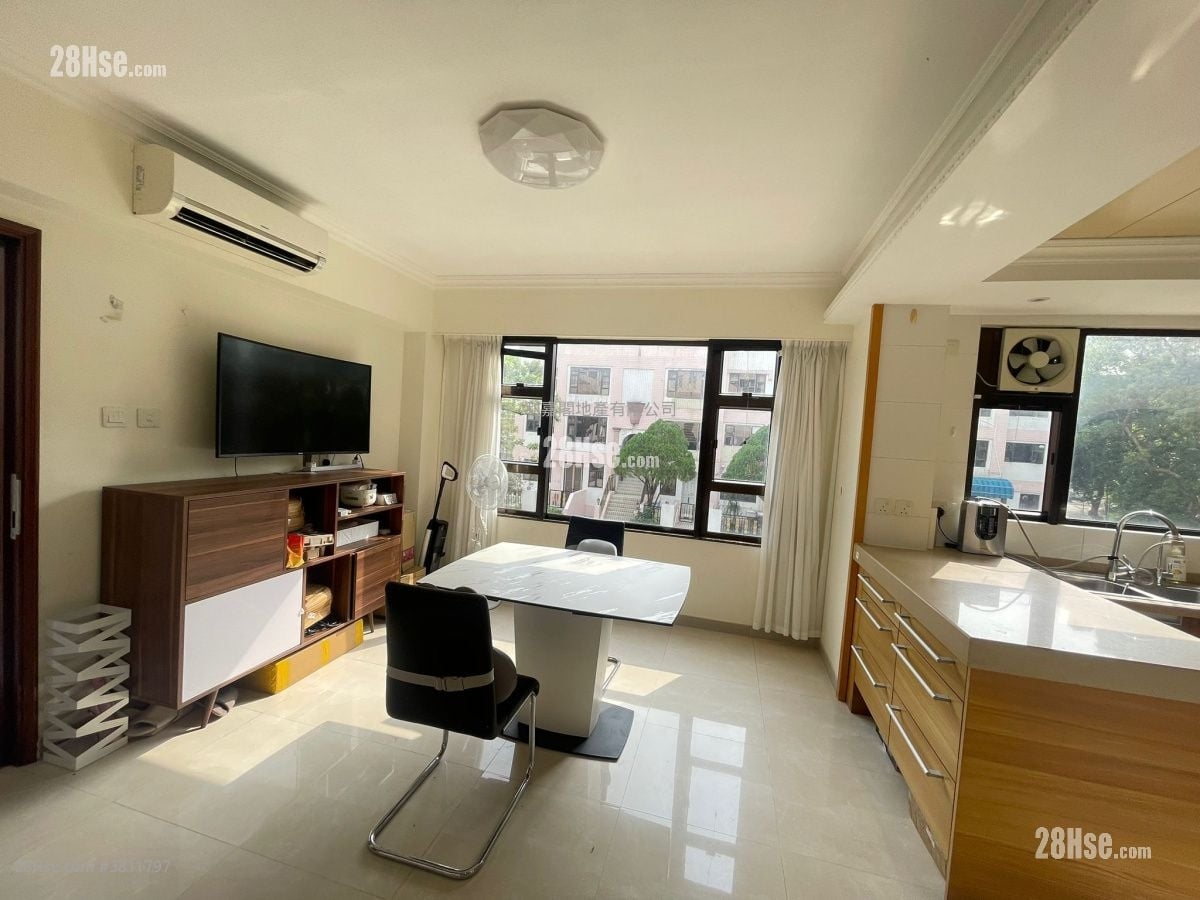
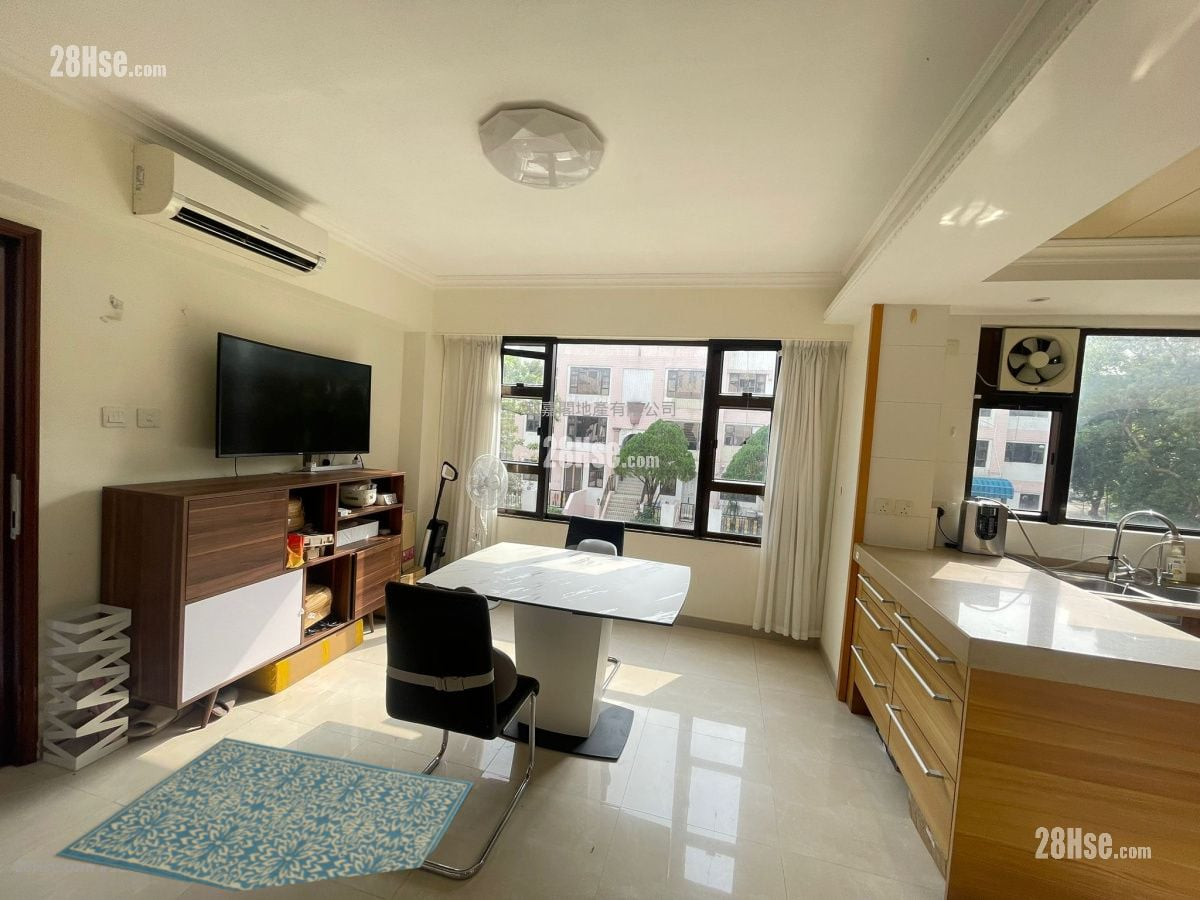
+ rug [55,737,474,892]
